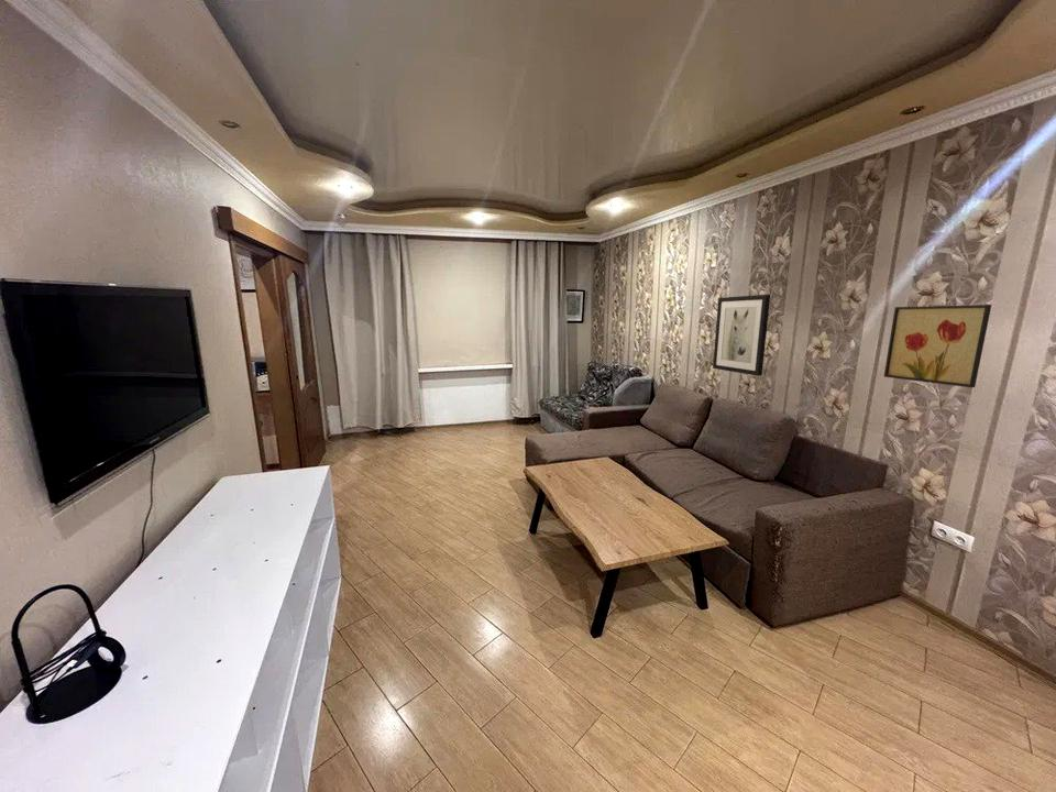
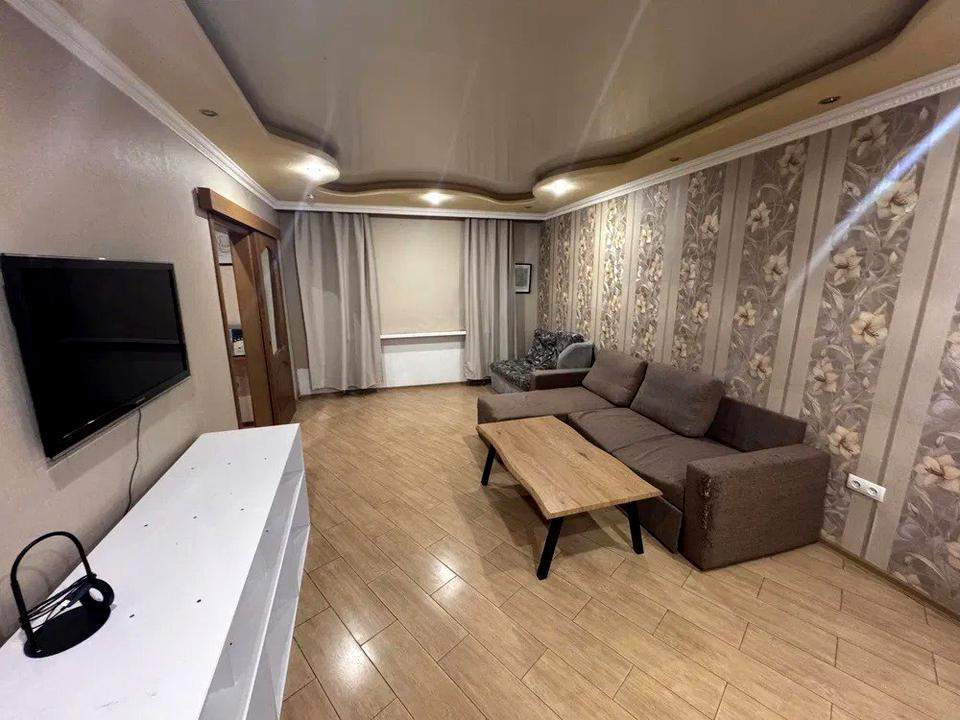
- wall art [883,304,992,388]
- wall art [712,294,771,377]
